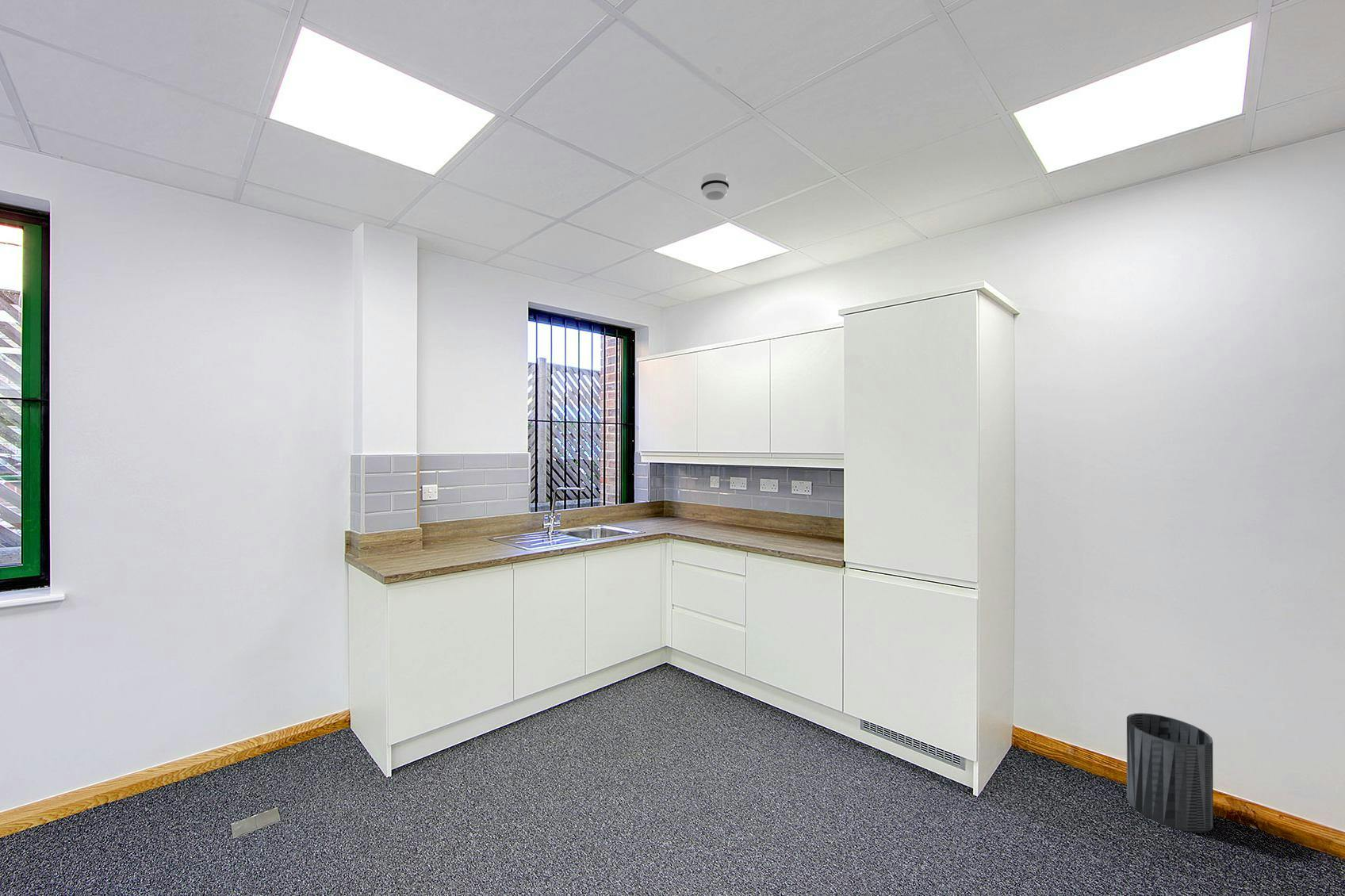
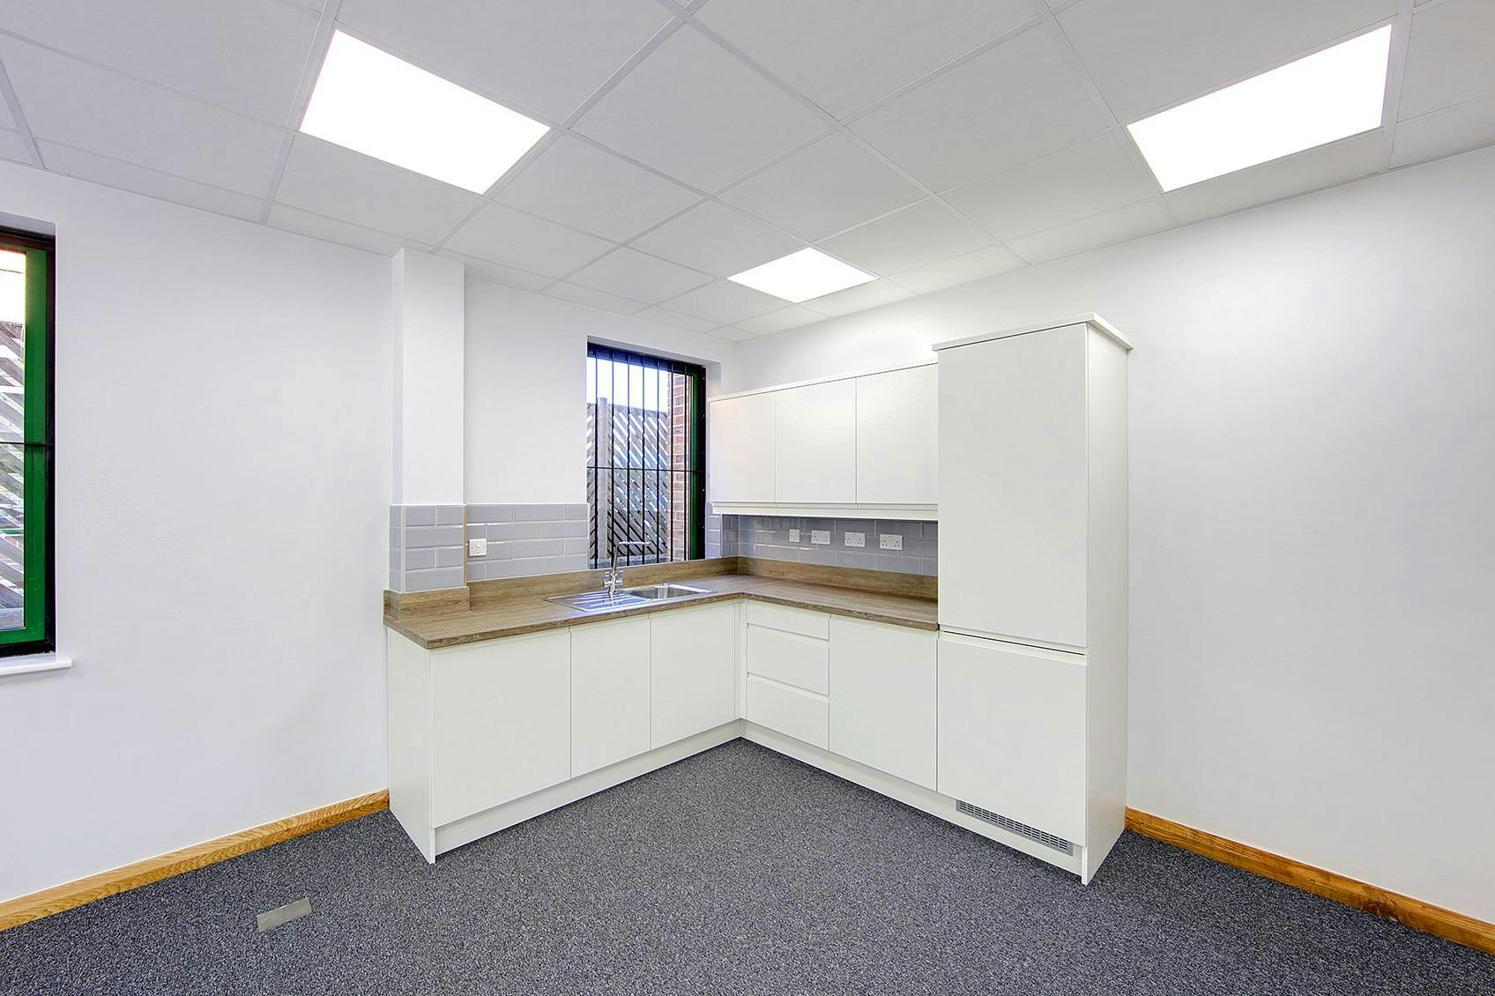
- trash can [1126,712,1214,833]
- smoke detector [700,172,730,201]
